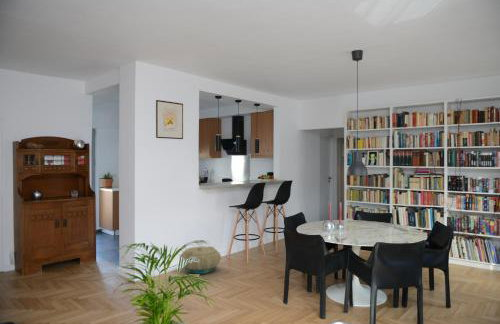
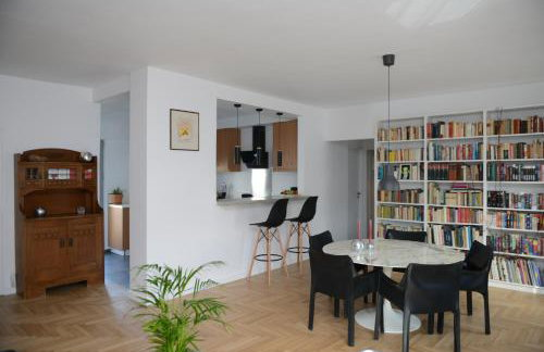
- basket [179,246,222,275]
